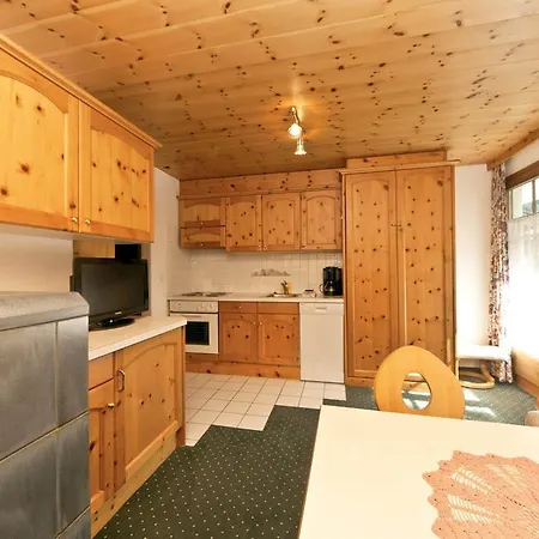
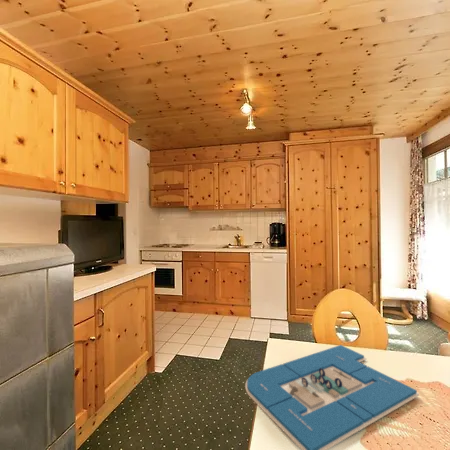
+ board game [244,344,420,450]
